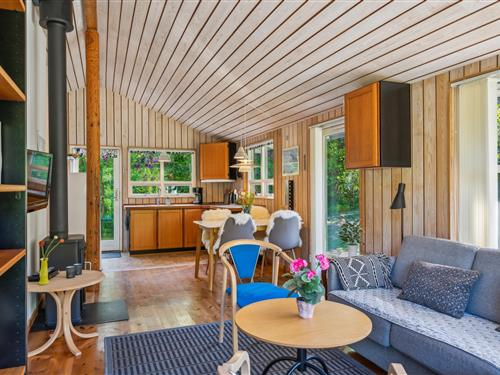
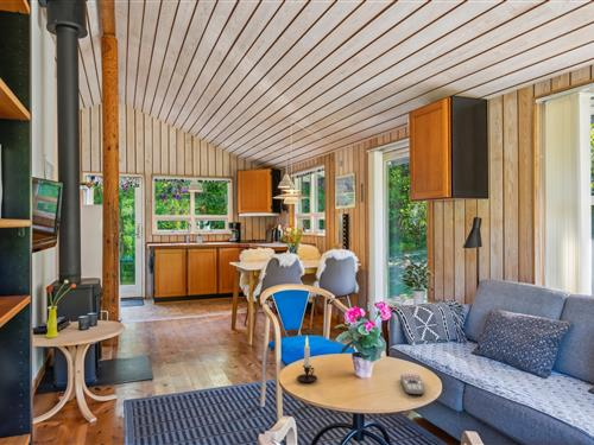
+ candle [296,335,318,383]
+ remote control [399,374,425,396]
